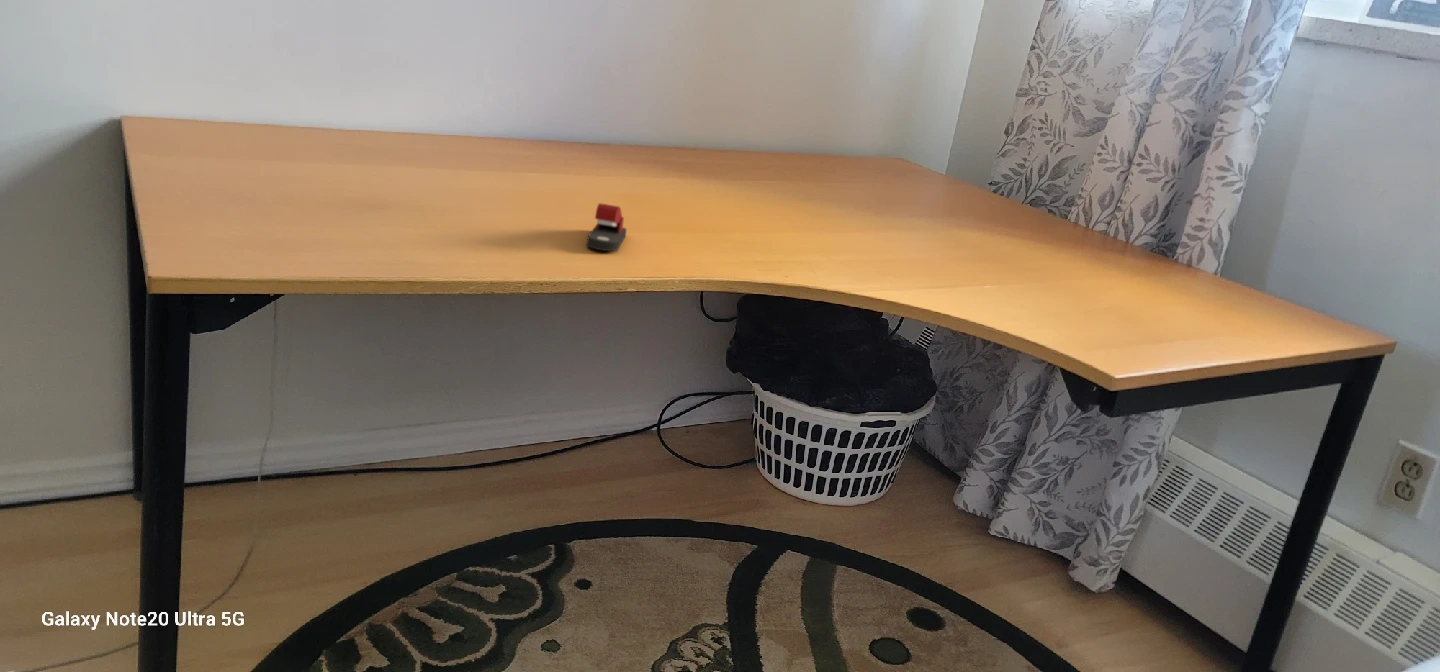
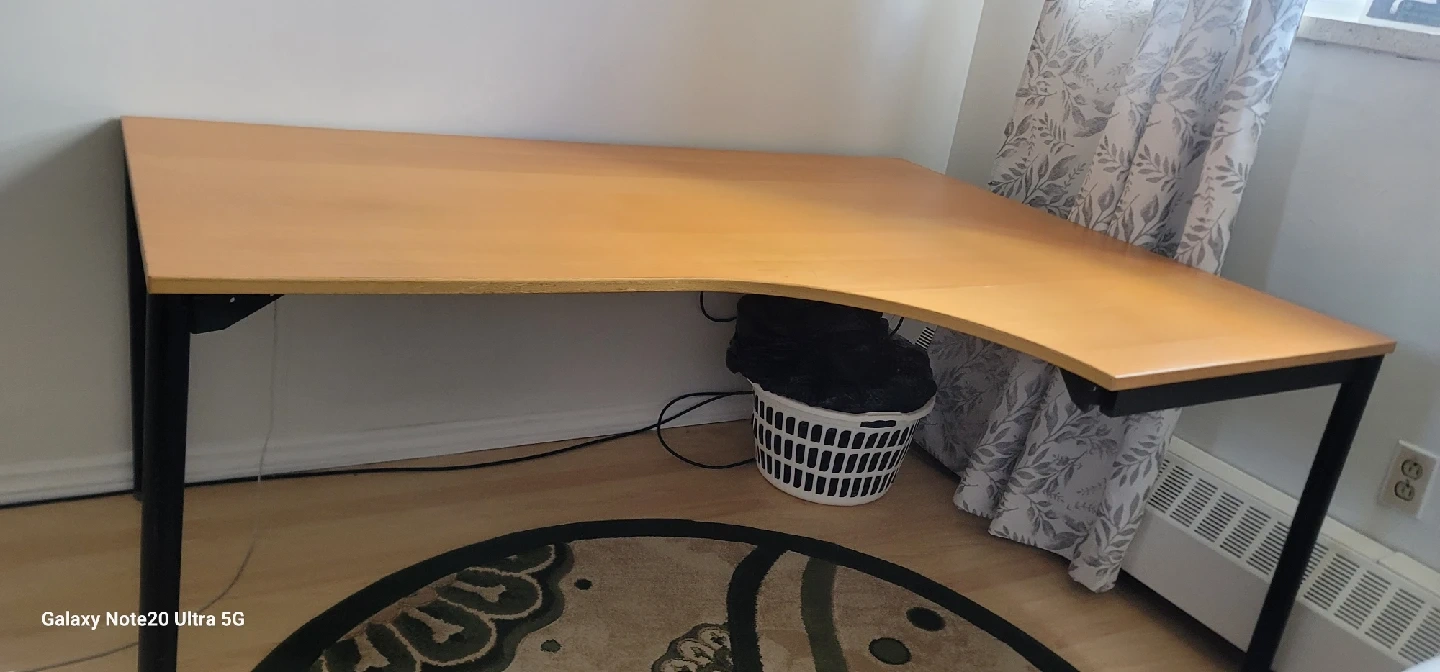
- stapler [586,202,628,252]
